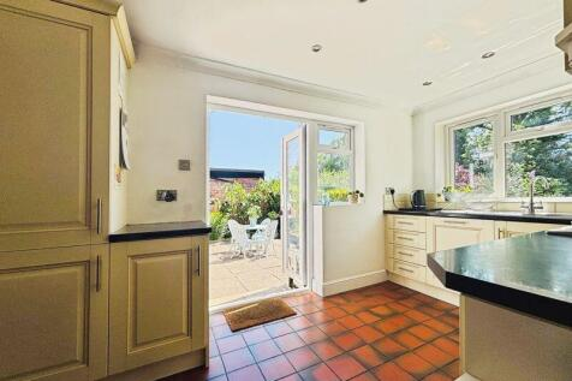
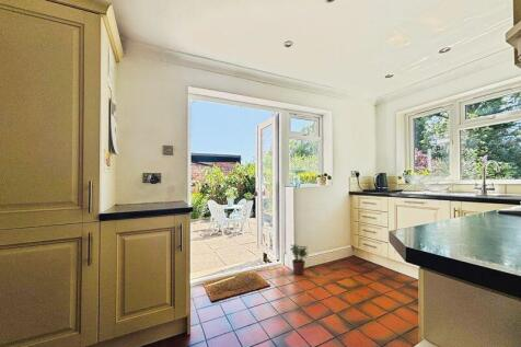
+ potted plant [289,243,309,276]
